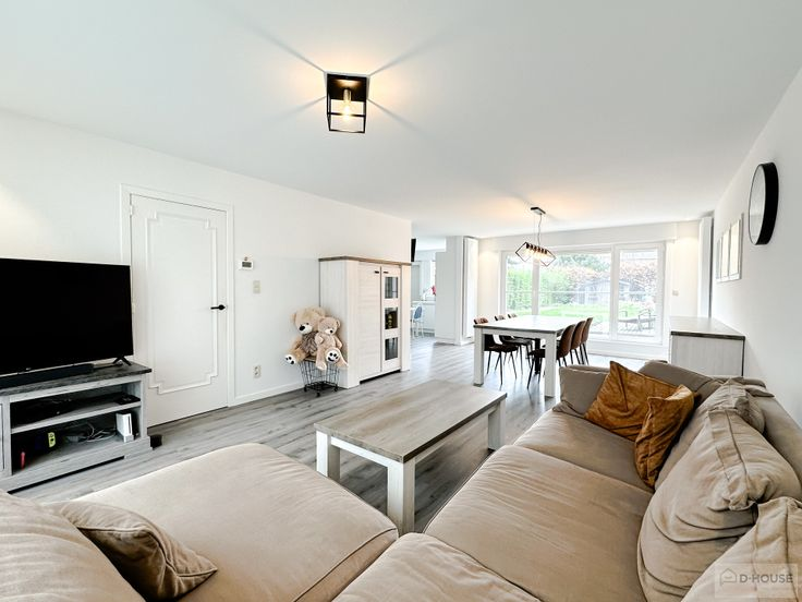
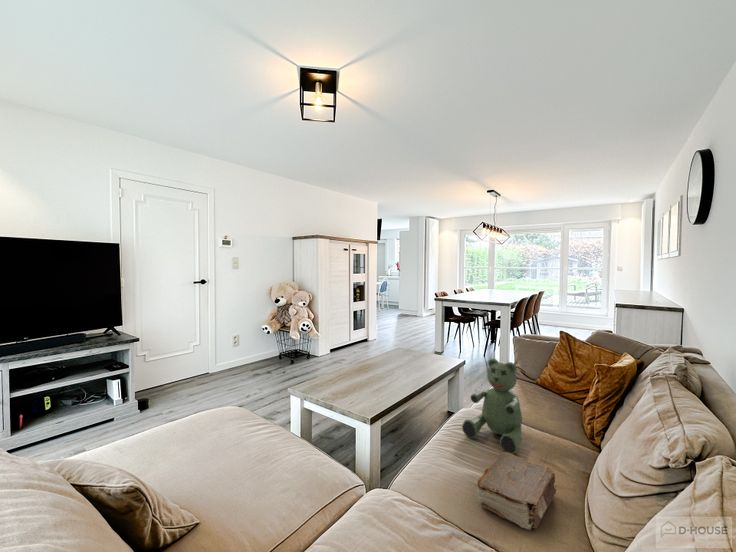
+ teddy bear [461,358,523,455]
+ book [476,451,557,531]
